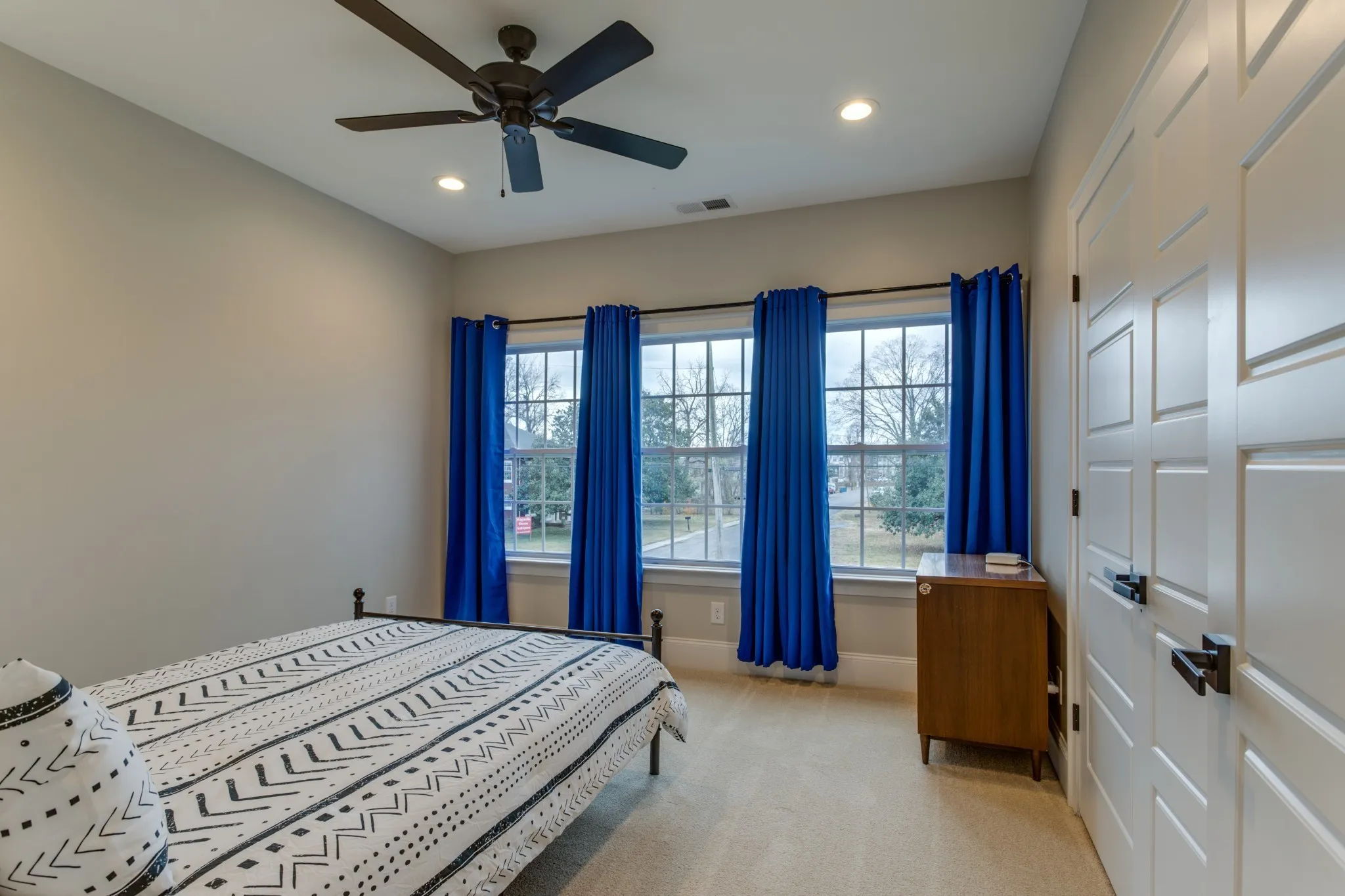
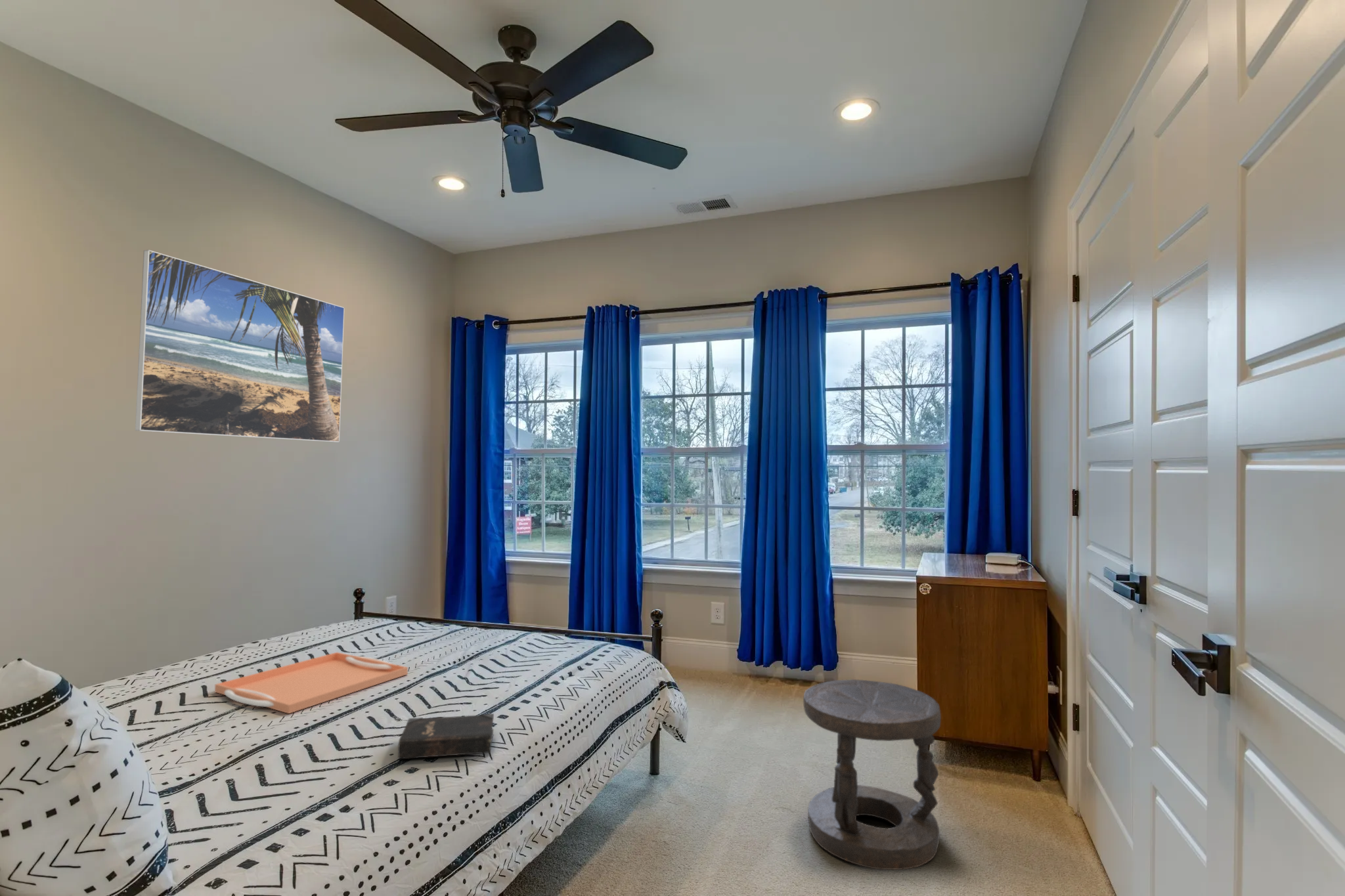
+ stool [803,679,942,870]
+ hardback book [397,713,495,760]
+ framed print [135,249,345,442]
+ serving tray [214,651,408,714]
